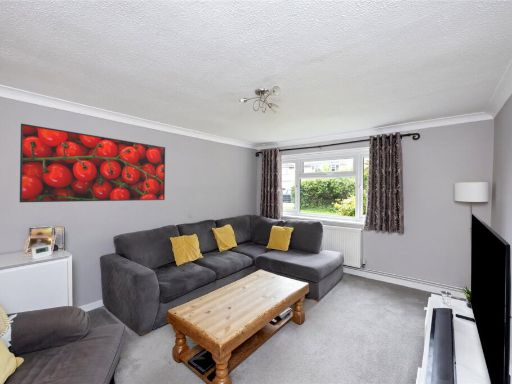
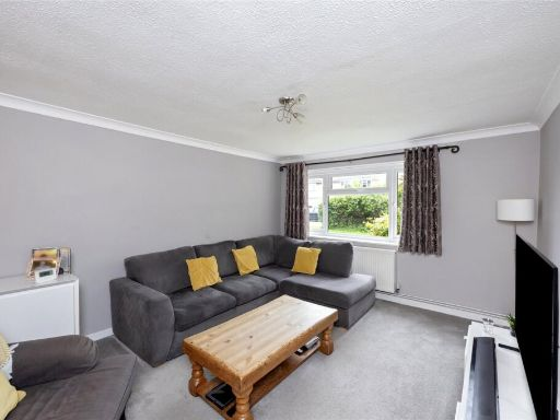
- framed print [19,122,166,203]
